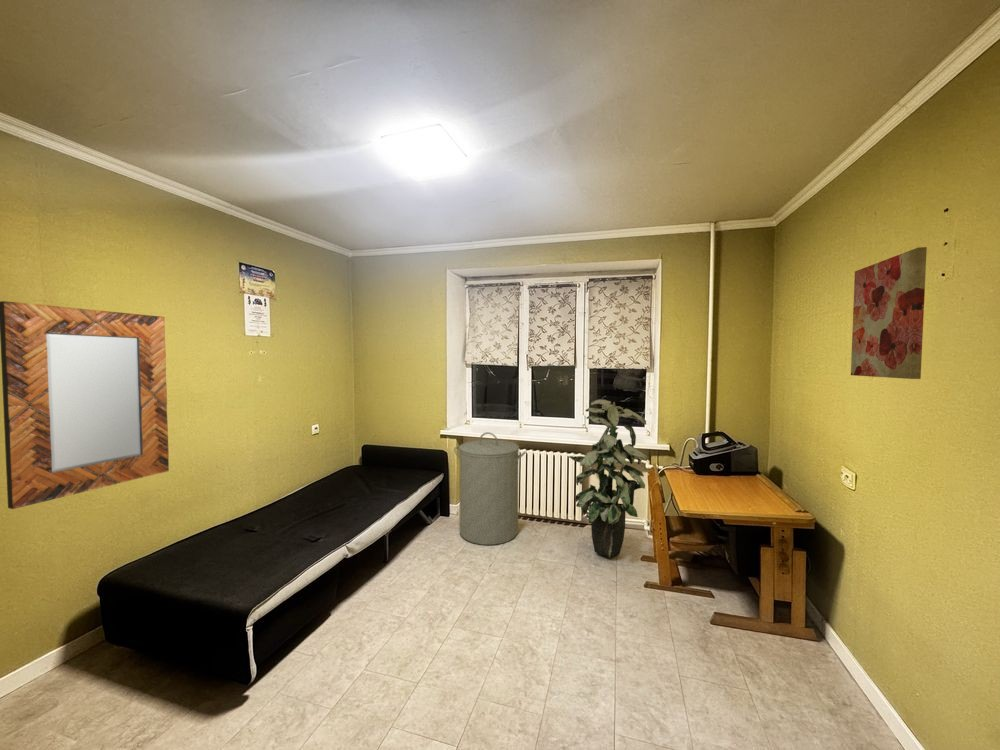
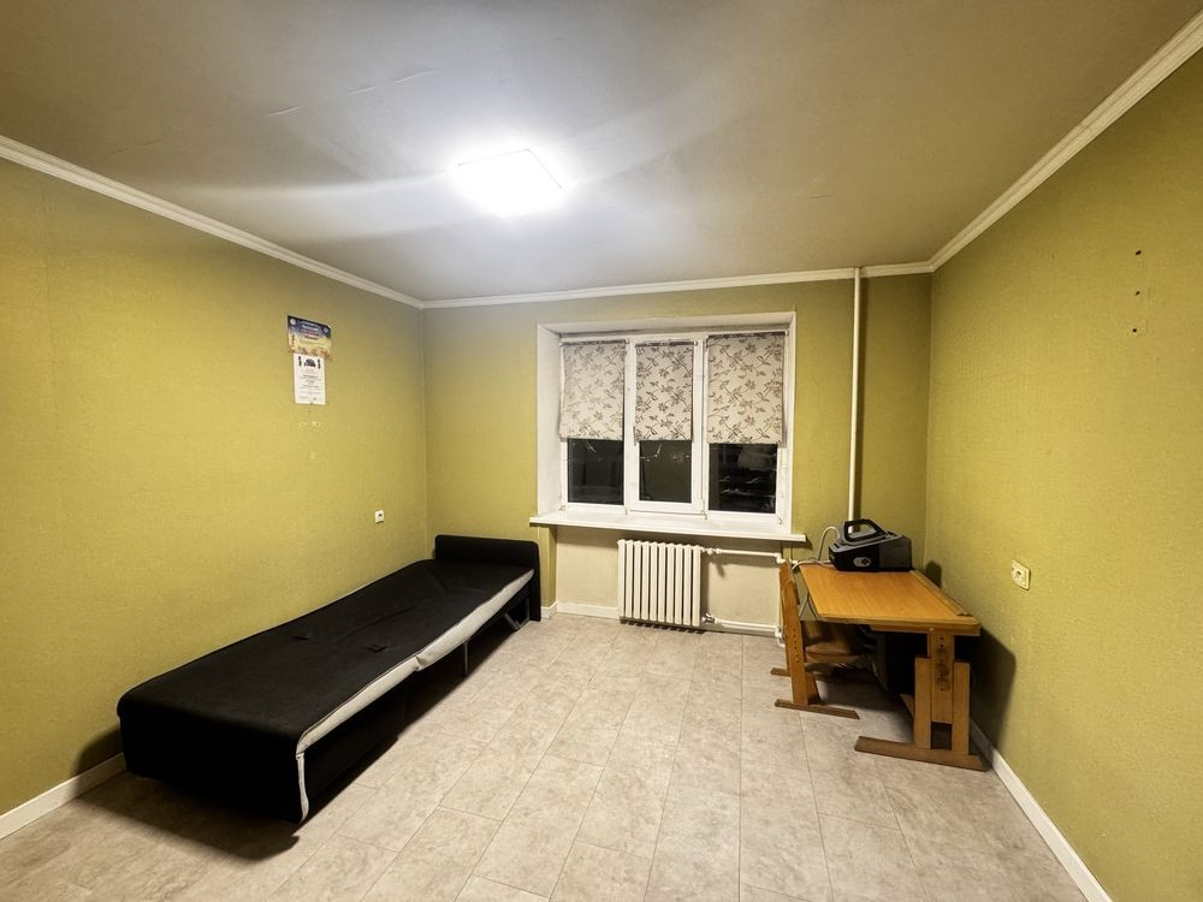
- wall art [850,246,928,380]
- indoor plant [568,399,648,559]
- laundry hamper [453,431,527,546]
- home mirror [0,300,170,510]
